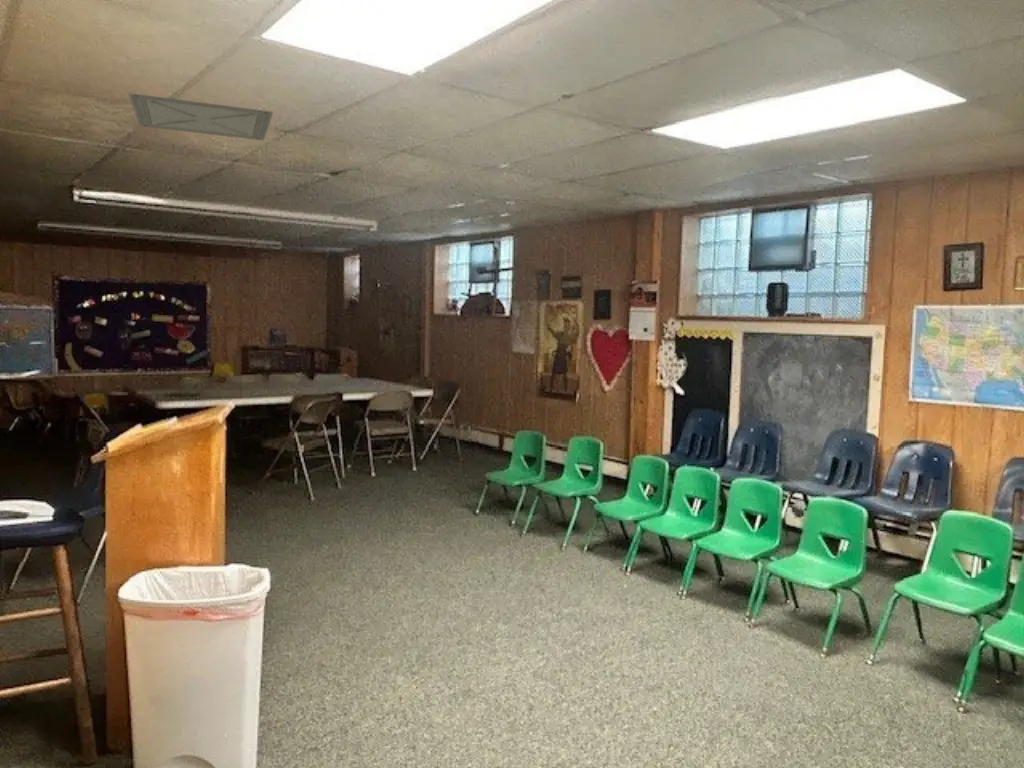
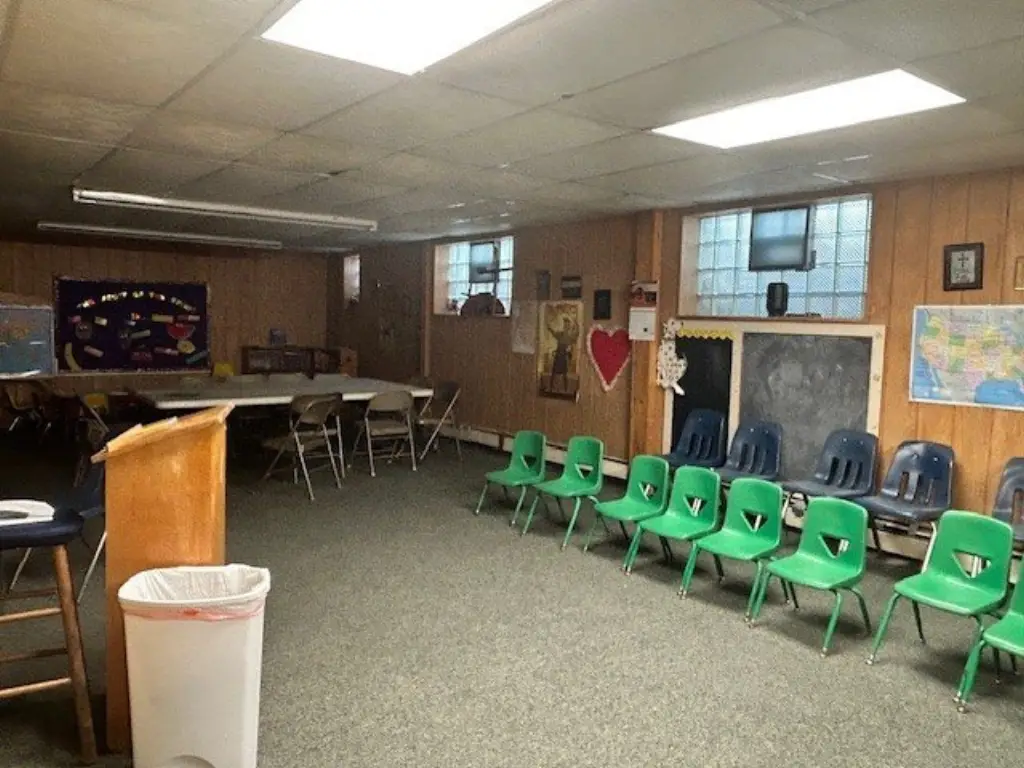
- ceiling vent [128,92,274,142]
